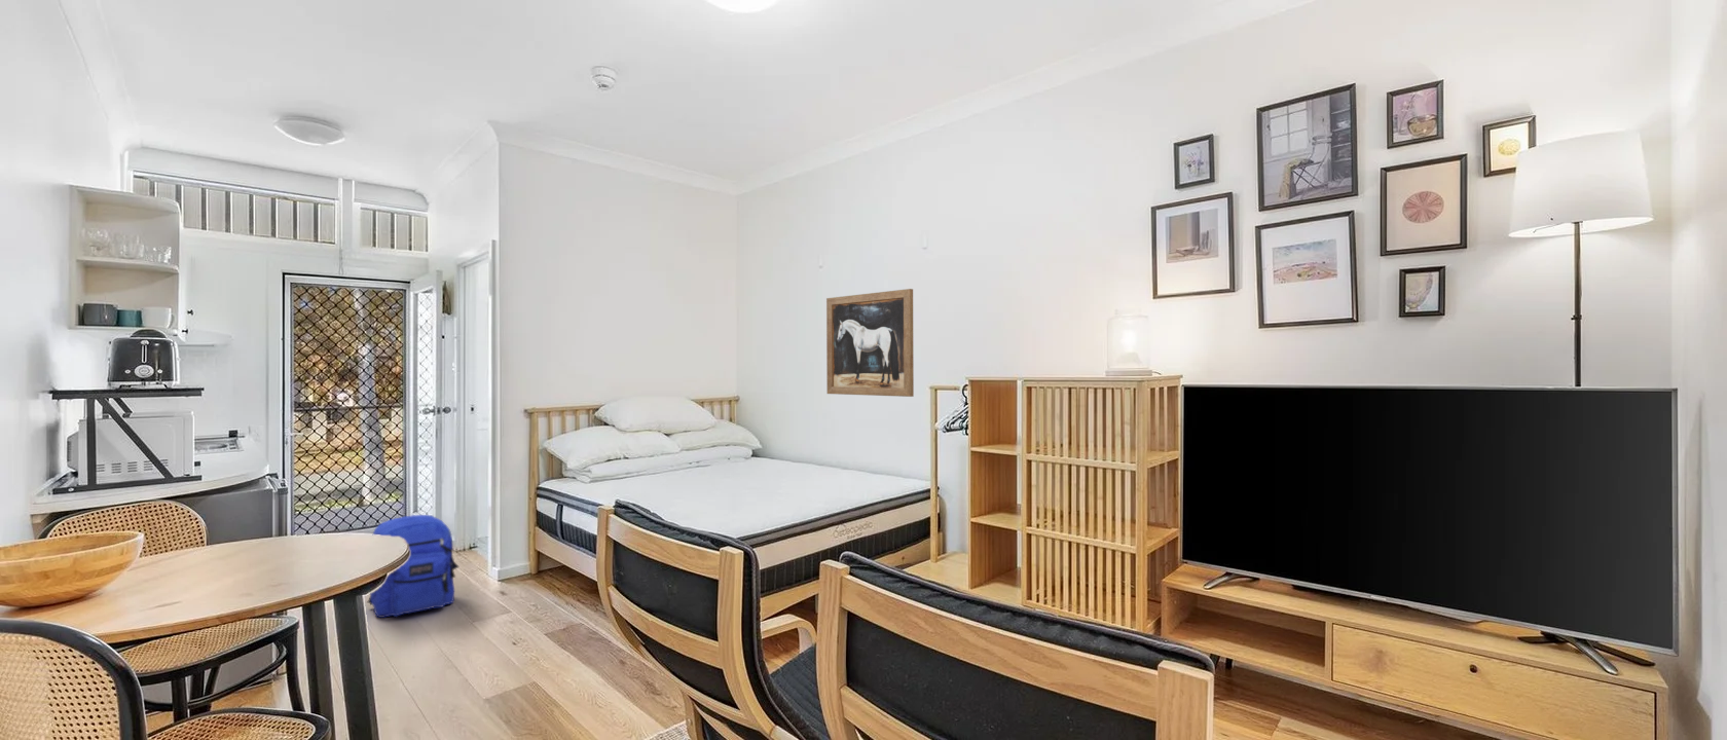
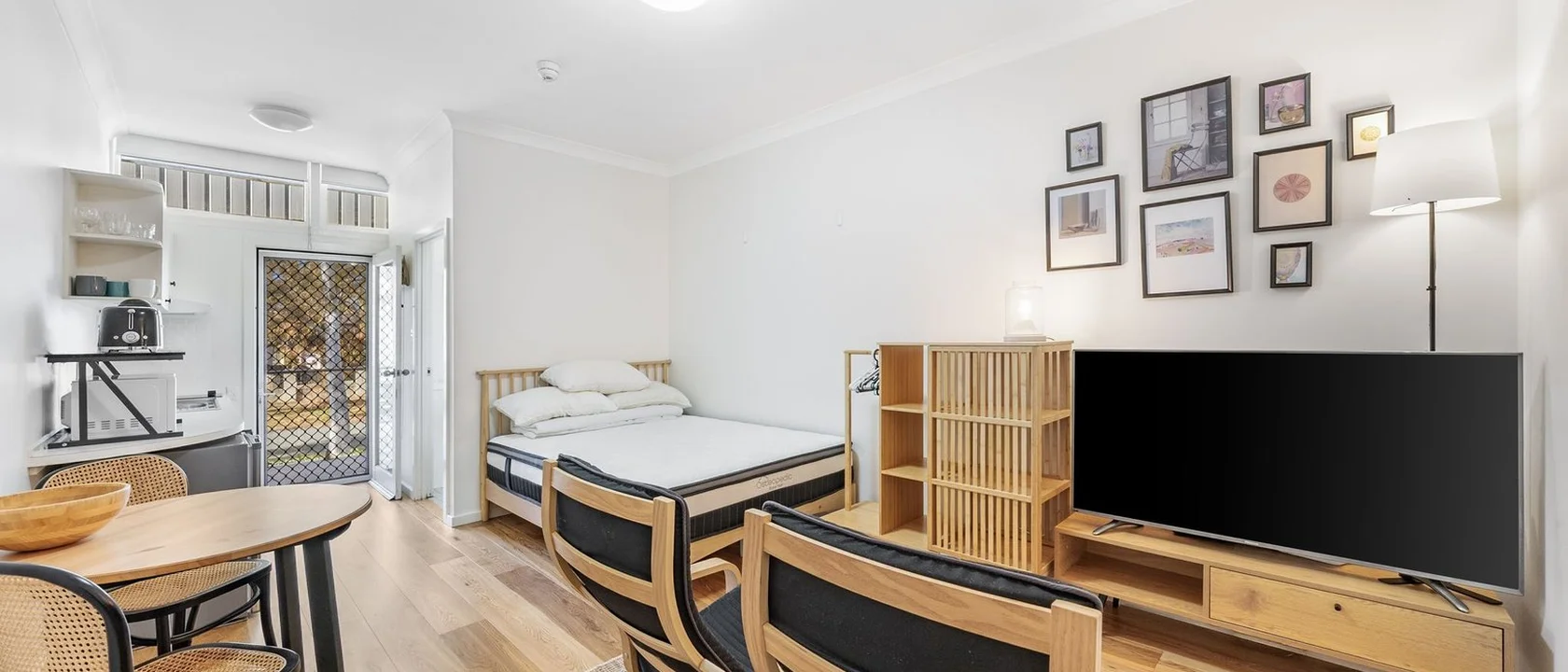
- wall art [825,287,915,398]
- backpack [366,514,460,619]
